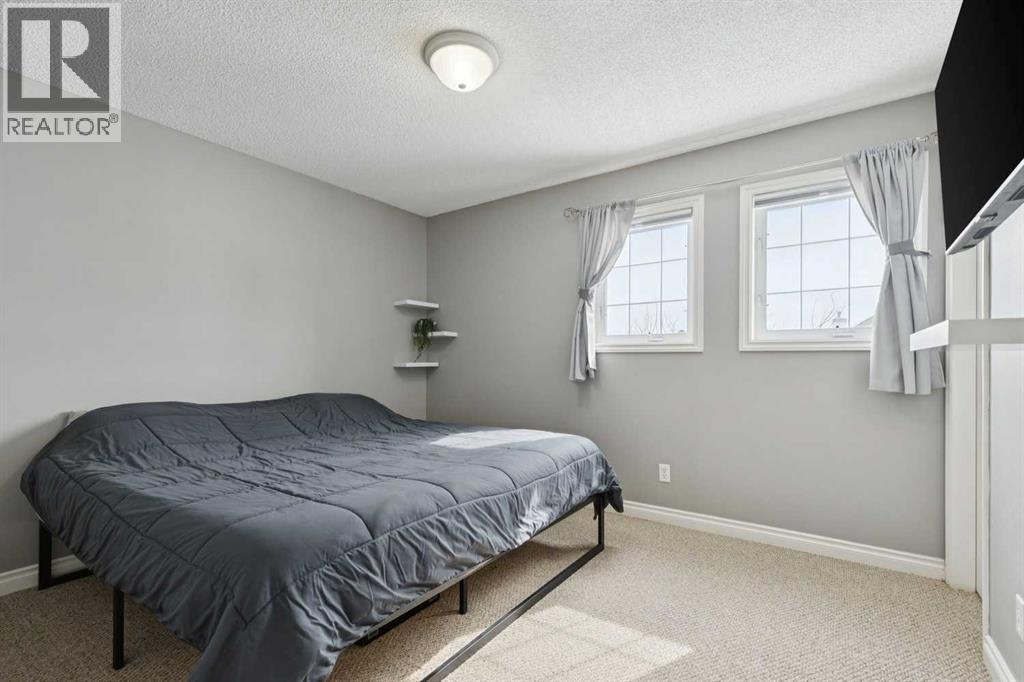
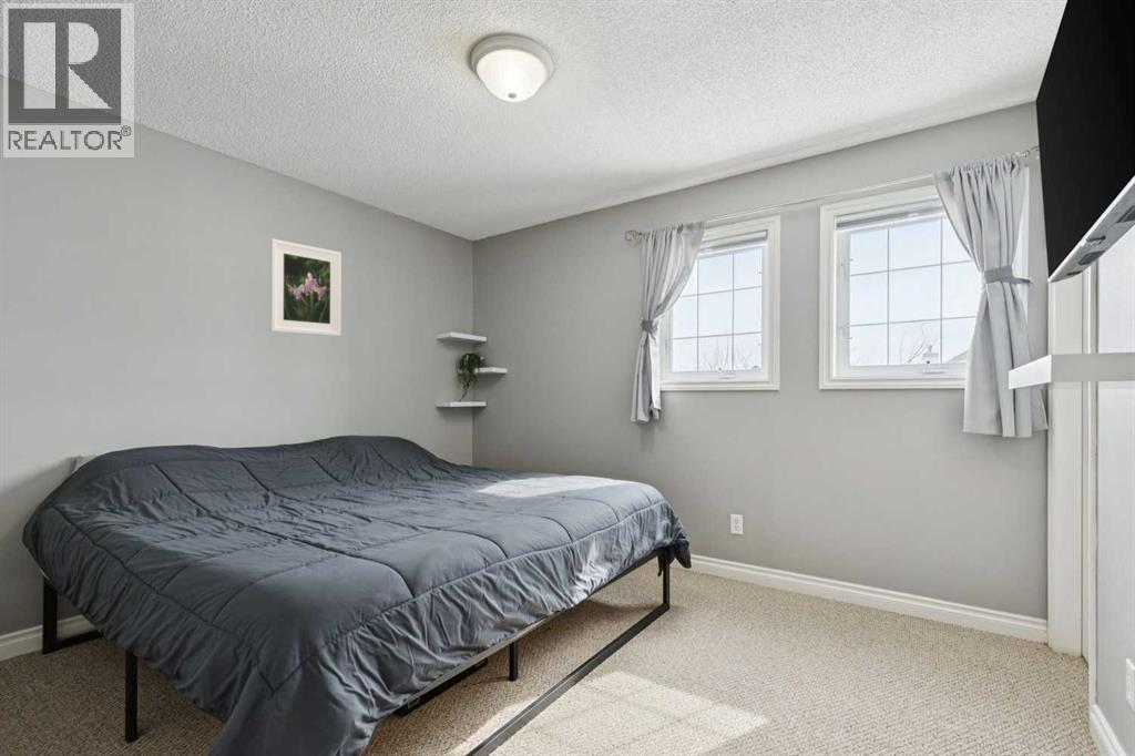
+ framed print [268,238,342,337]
